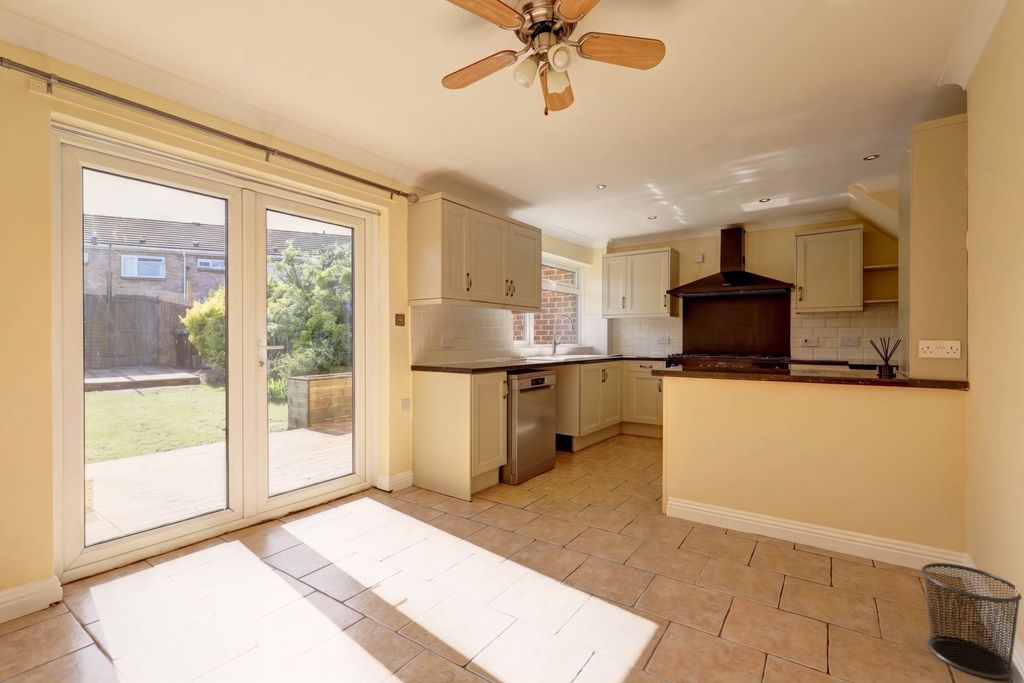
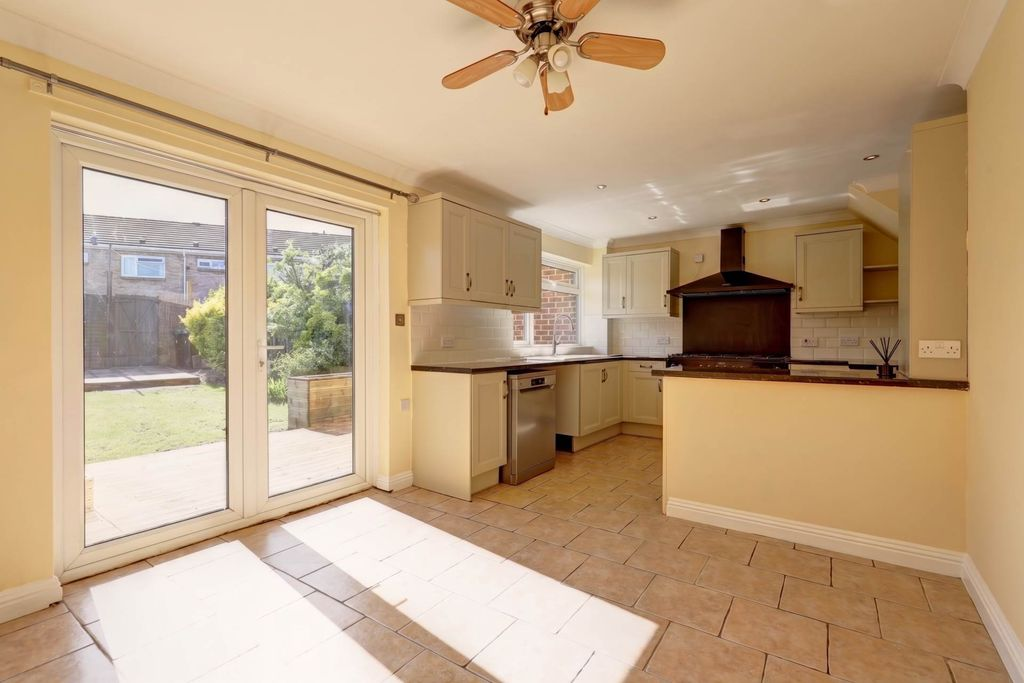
- waste bin [920,562,1023,680]
